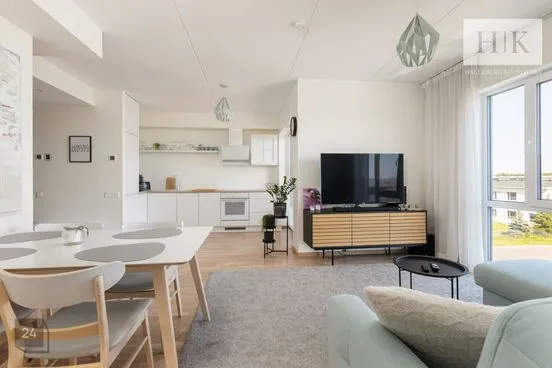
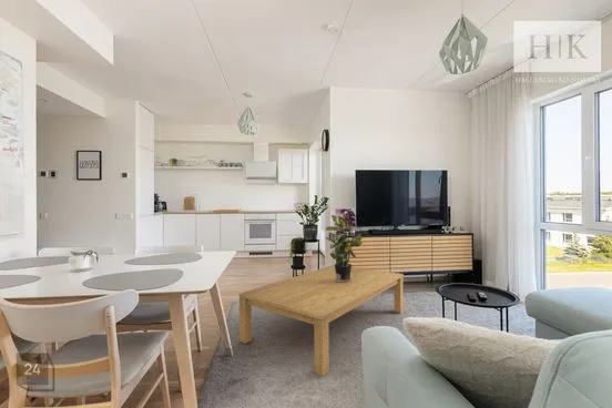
+ coffee table [238,264,405,377]
+ potted plant [325,214,364,283]
